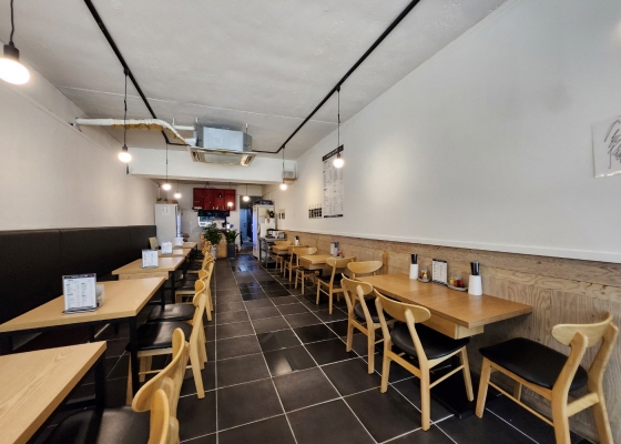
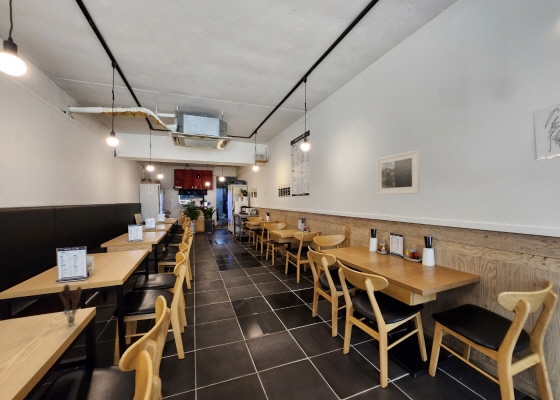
+ utensil holder [59,283,83,325]
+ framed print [376,149,421,195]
